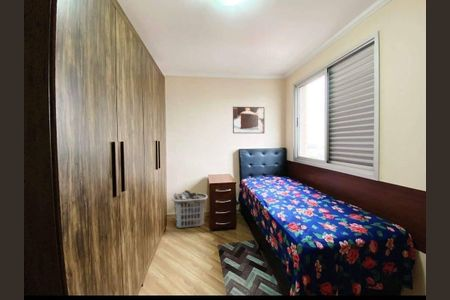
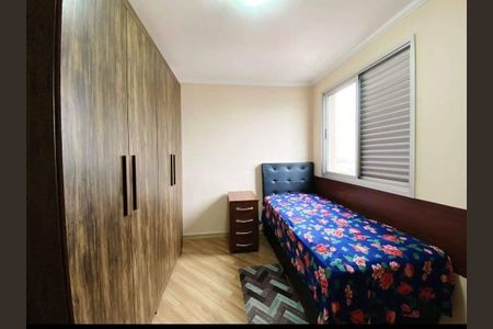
- clothes hamper [171,189,209,229]
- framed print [232,106,265,134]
